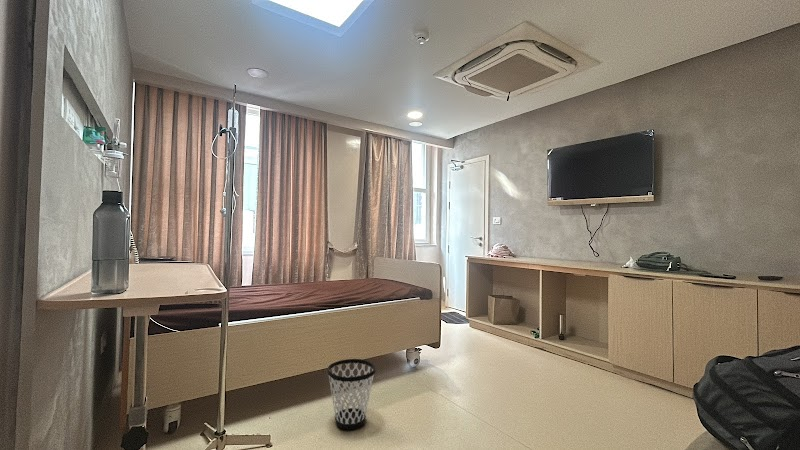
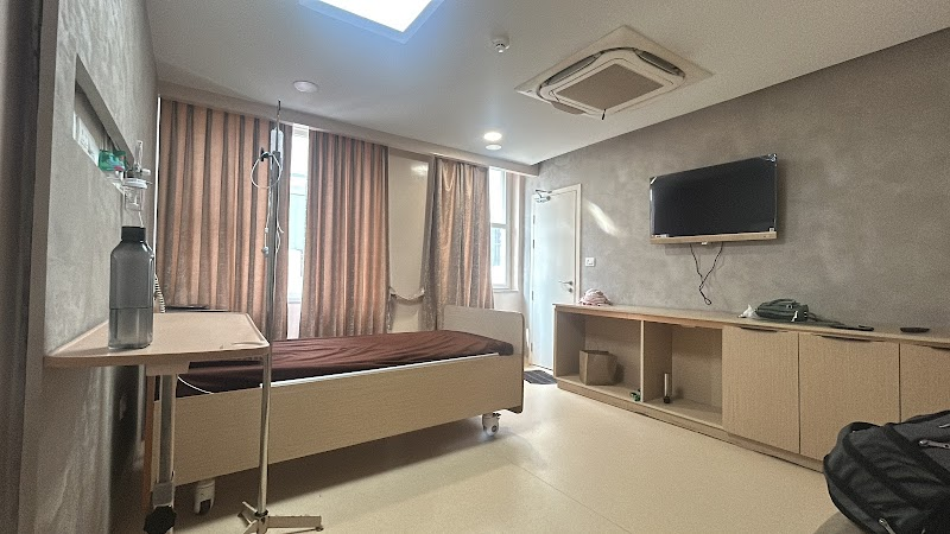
- wastebasket [326,358,376,431]
